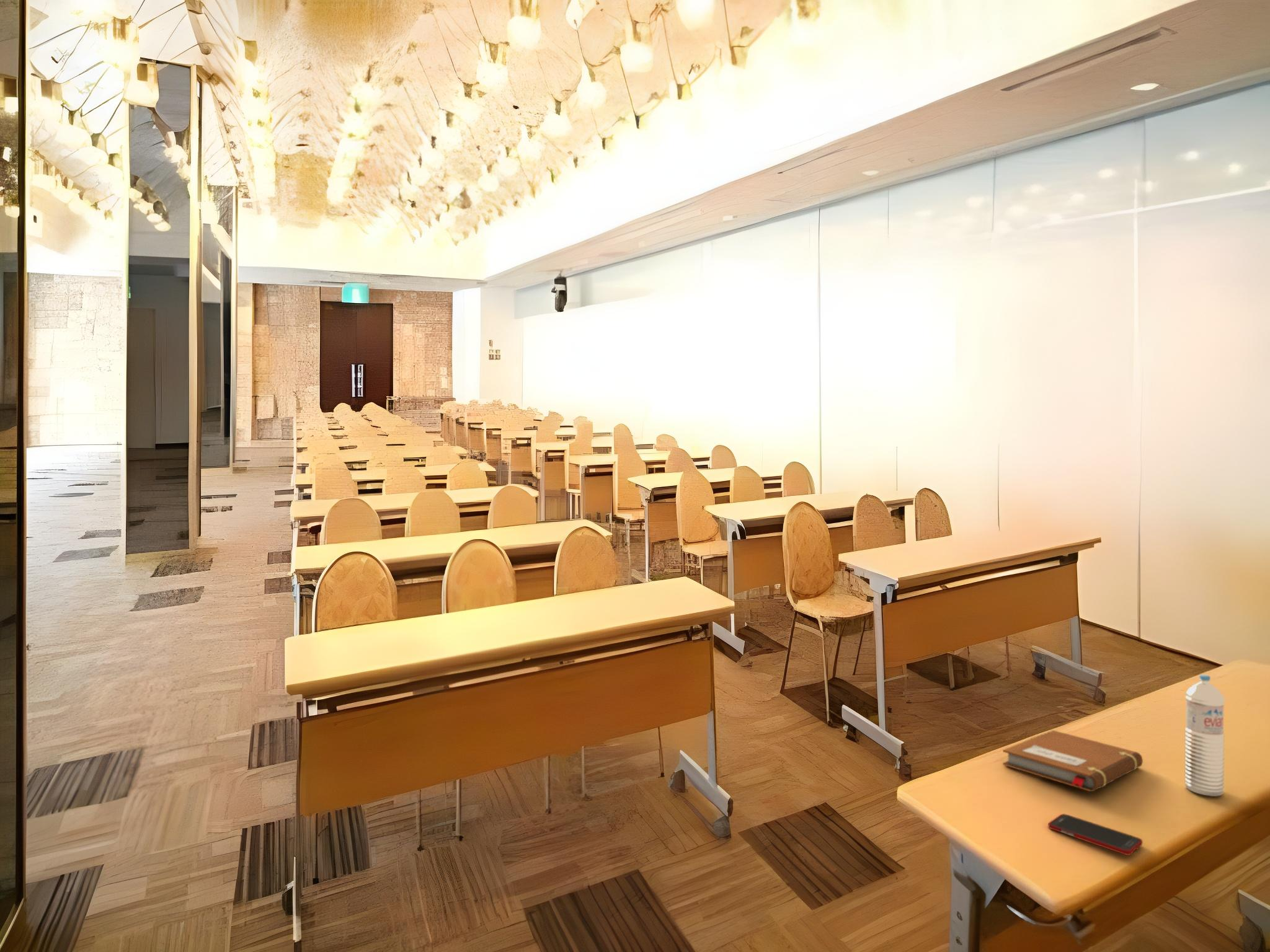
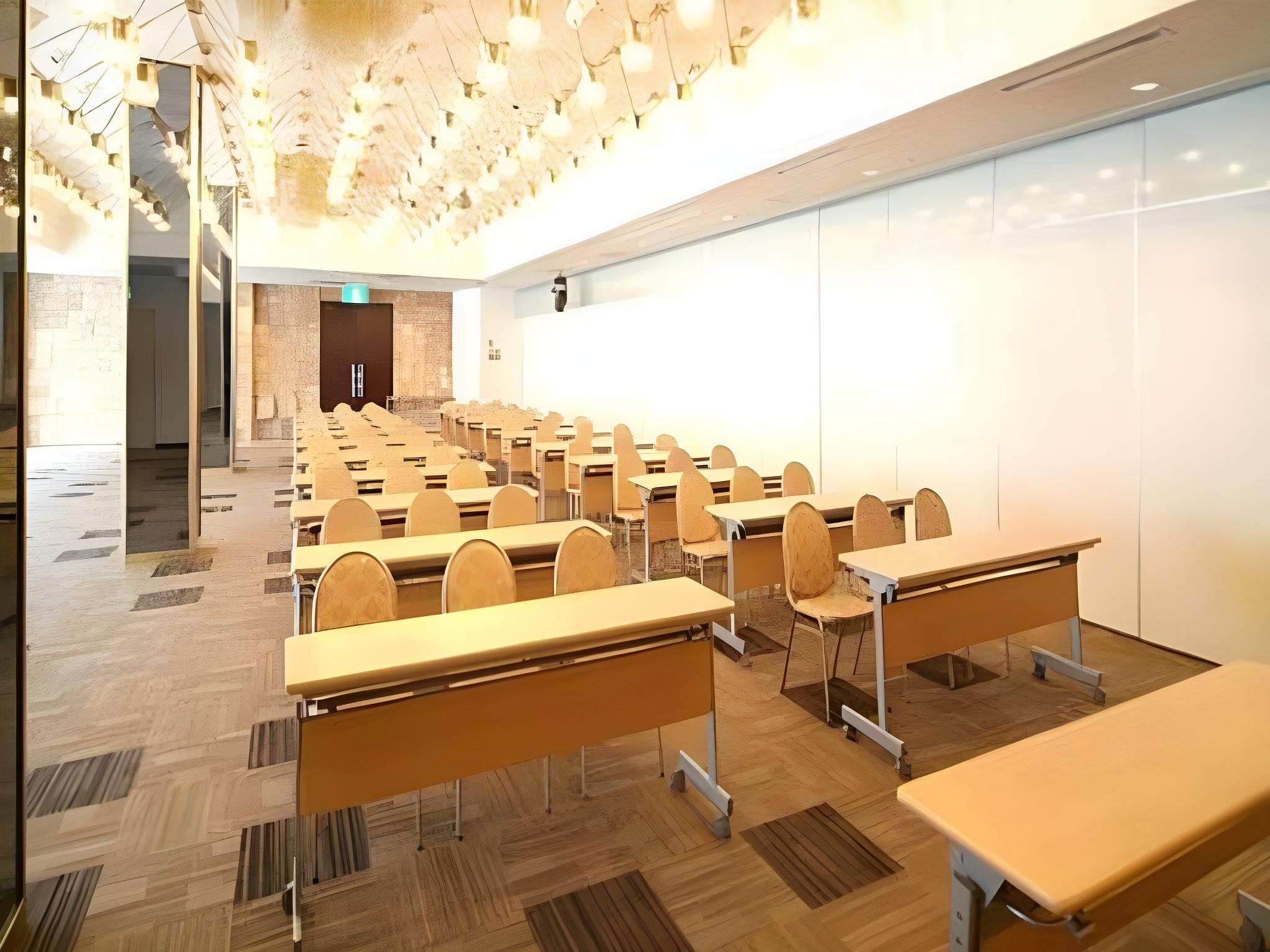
- notebook [1002,729,1143,792]
- cell phone [1047,813,1143,856]
- water bottle [1184,674,1225,797]
